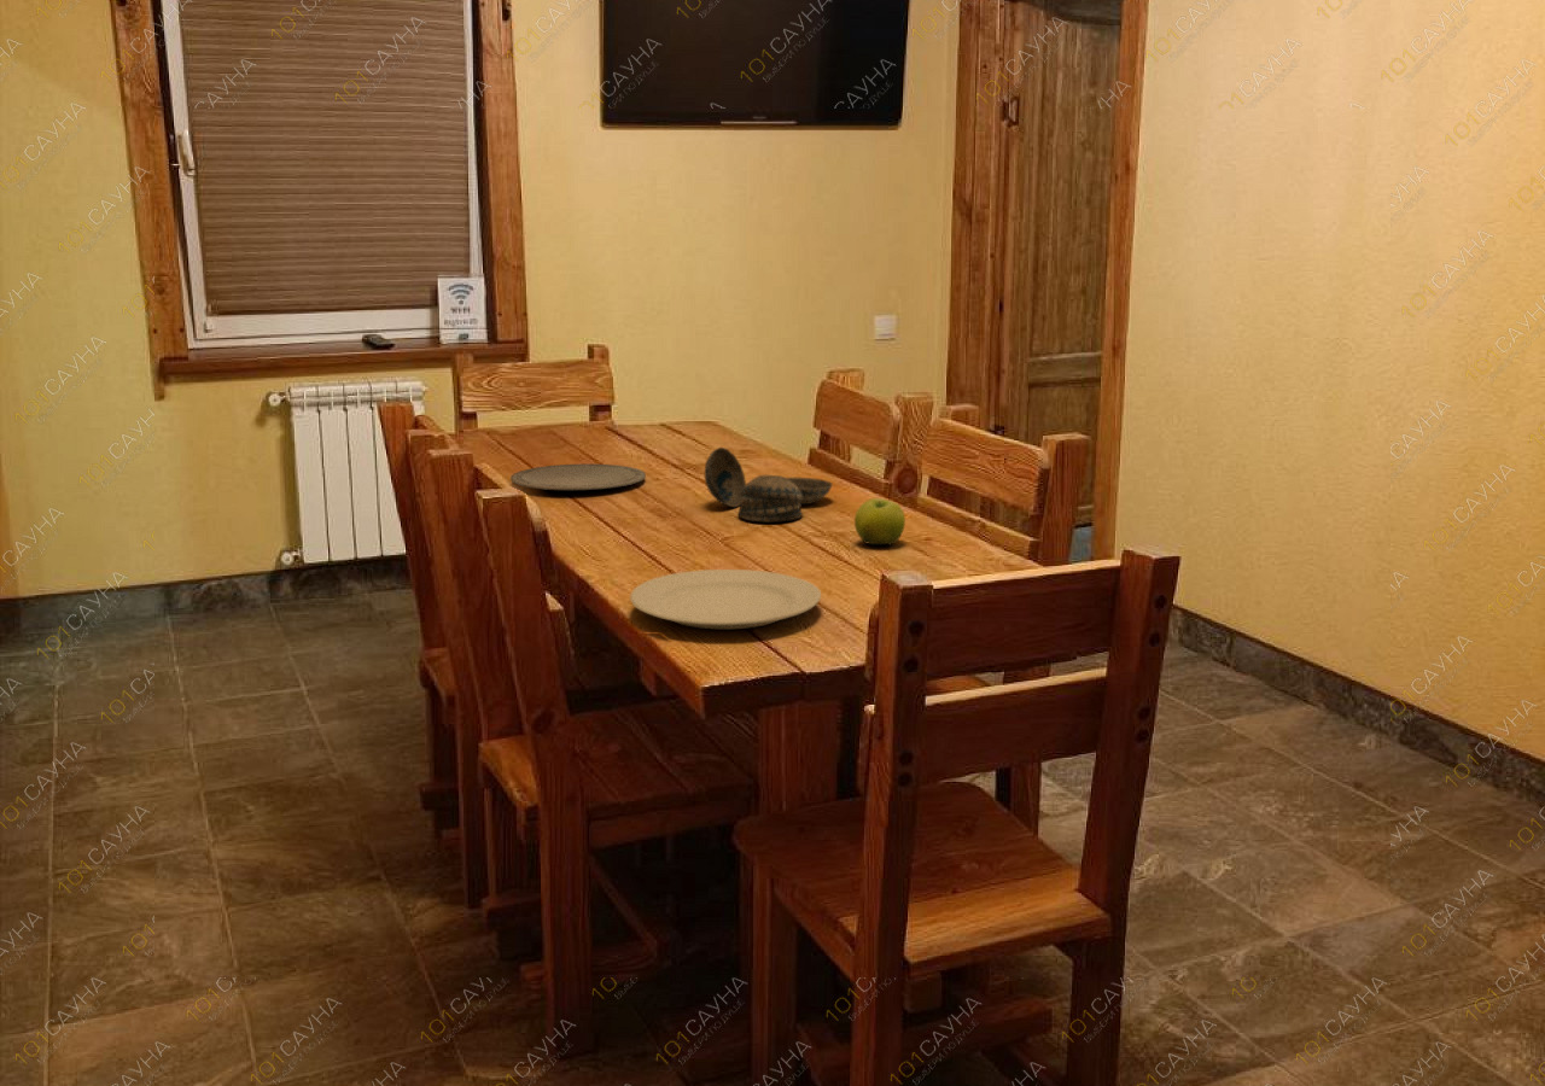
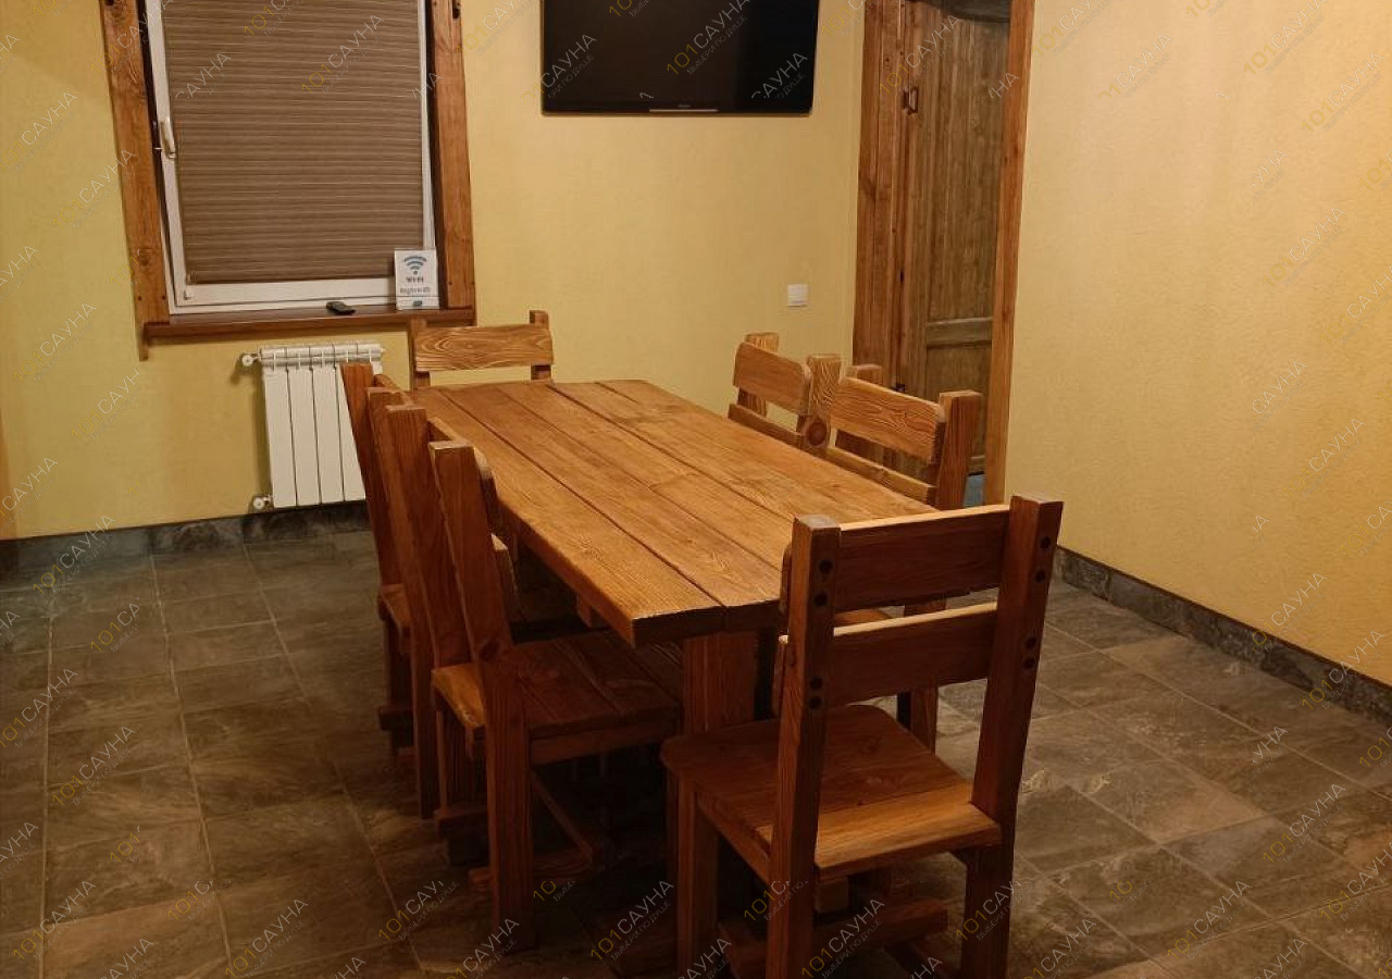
- fruit [853,497,906,547]
- plate [509,463,647,491]
- chinaware [629,568,822,630]
- decorative bowl [704,446,834,522]
